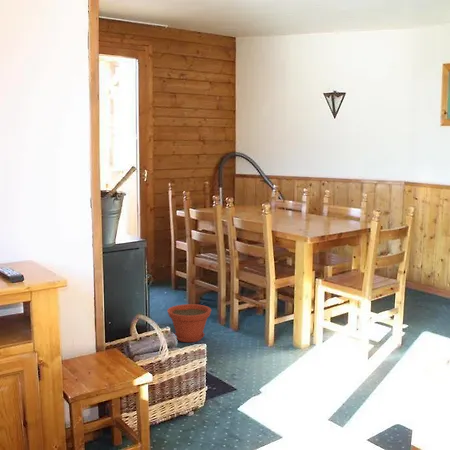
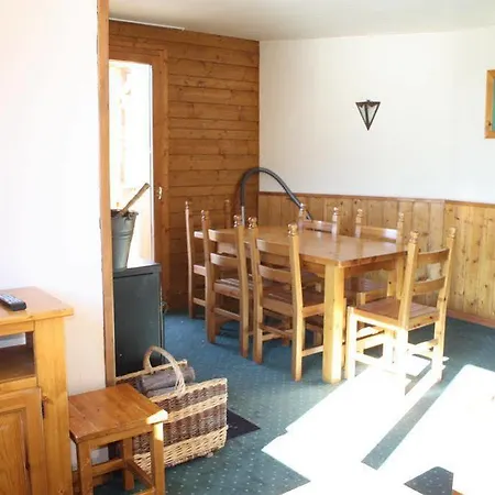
- plant pot [166,303,212,343]
